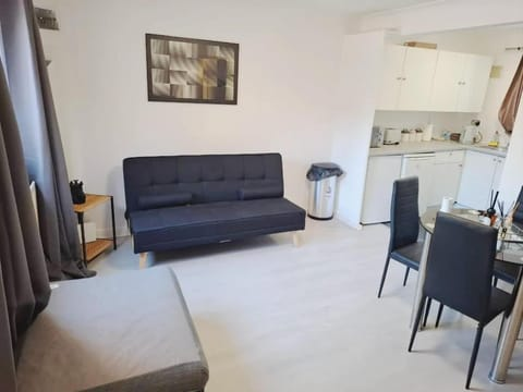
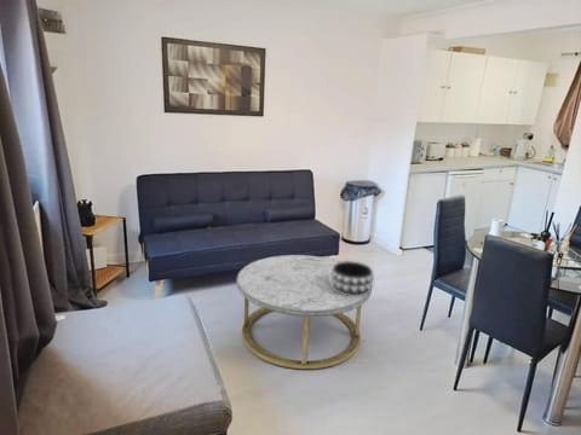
+ decorative bowl [329,260,375,296]
+ coffee table [236,254,373,370]
